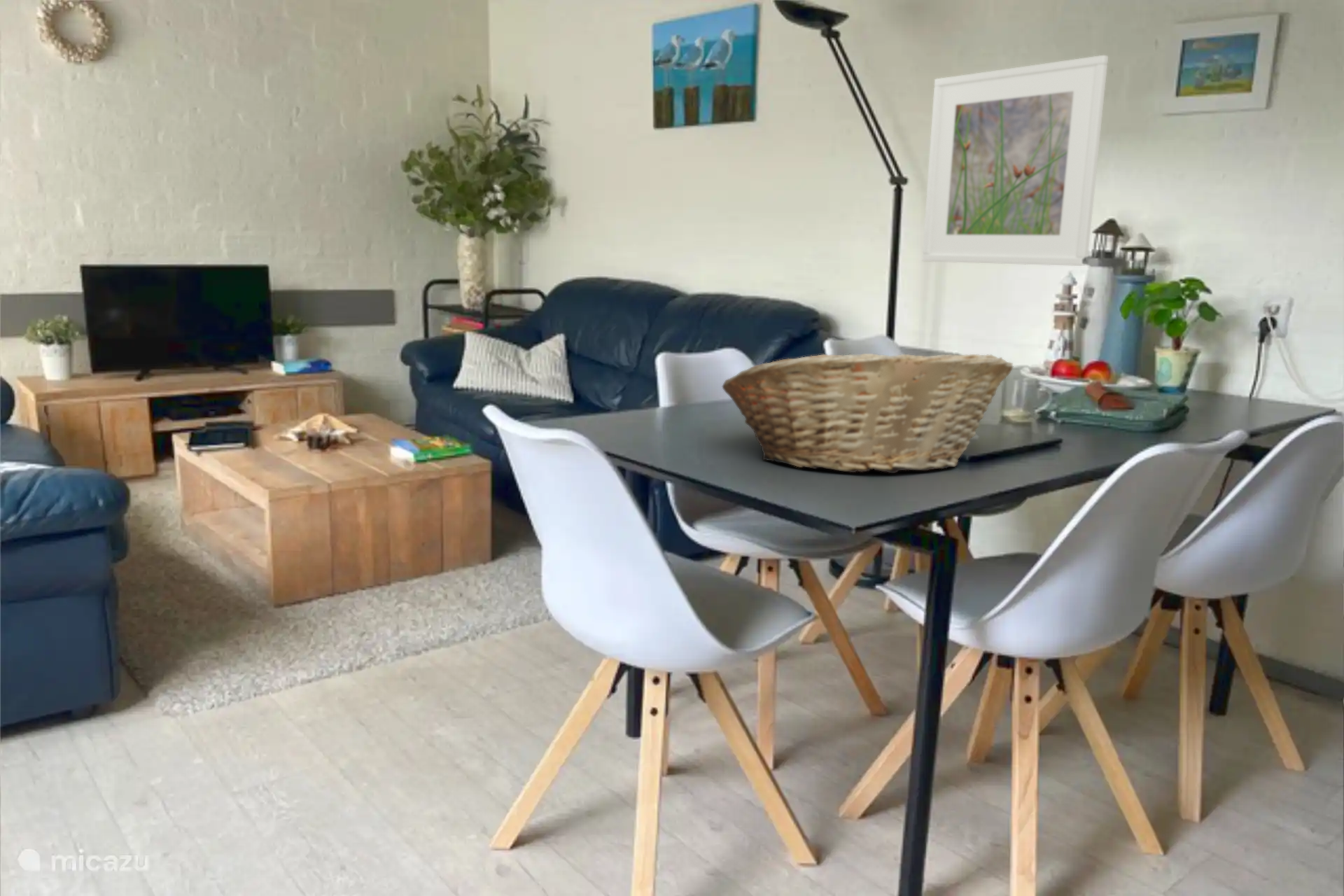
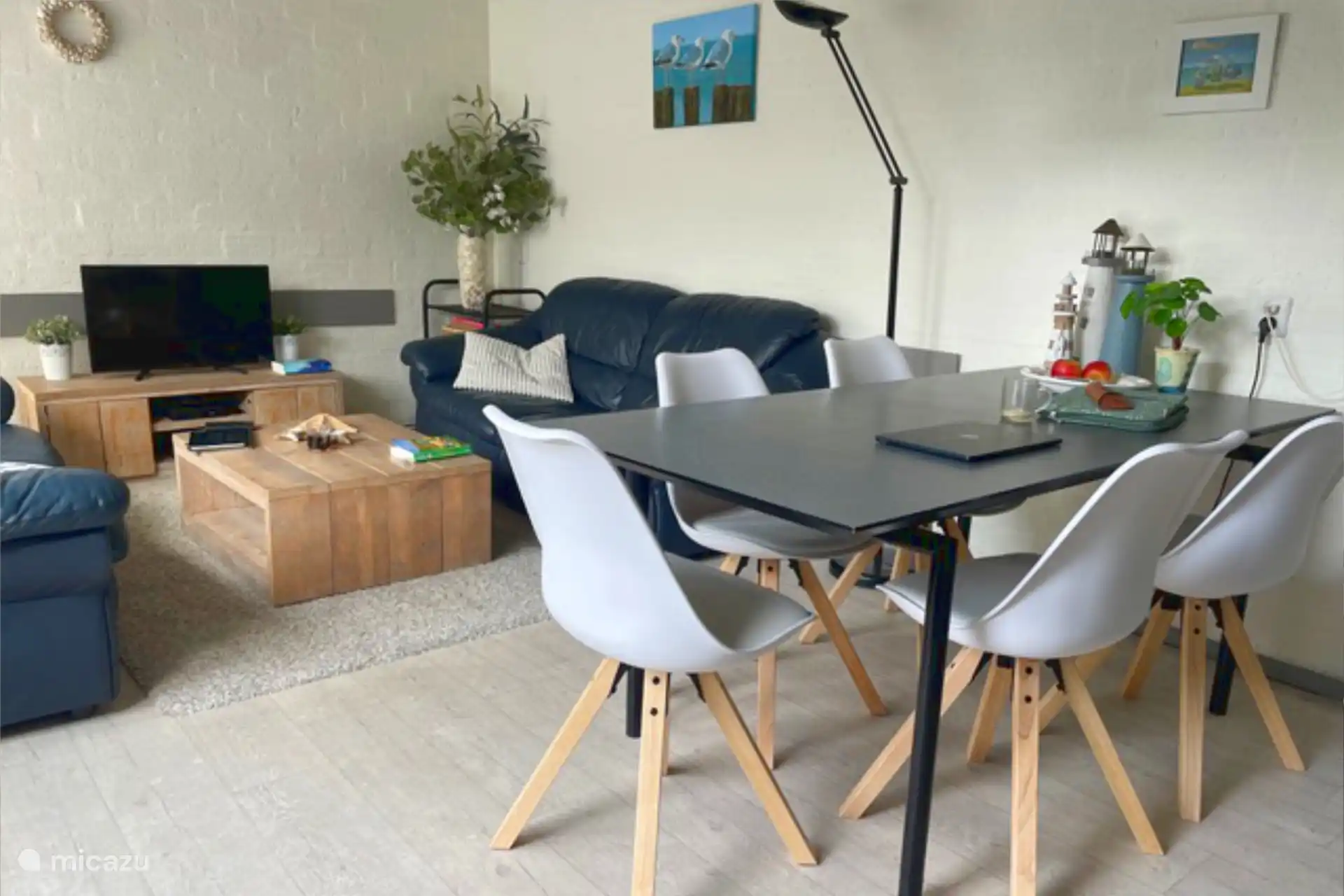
- fruit basket [722,353,1014,474]
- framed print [921,55,1109,267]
